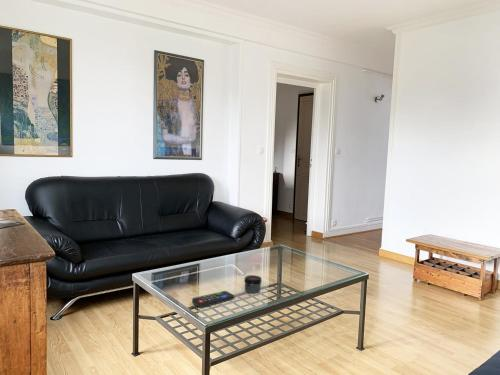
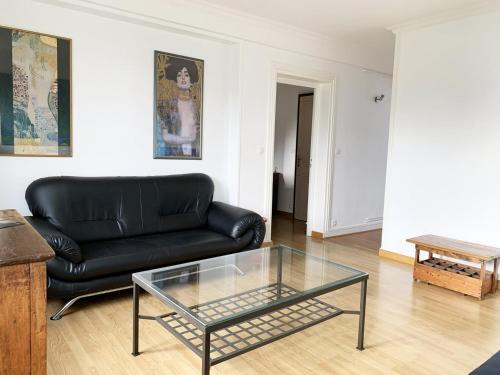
- remote control [191,290,235,309]
- jar [243,274,263,294]
